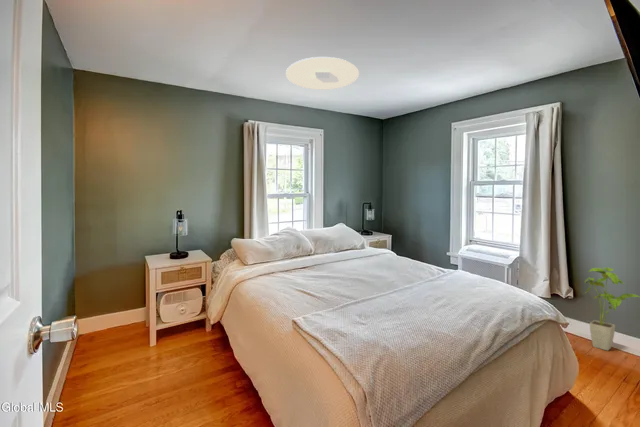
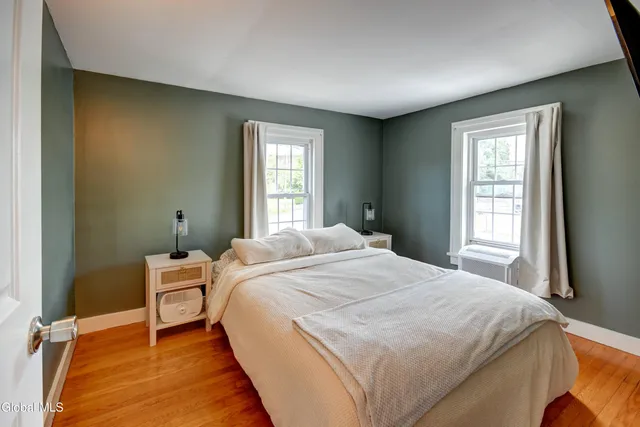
- ceiling light [285,56,360,91]
- house plant [583,266,640,352]
